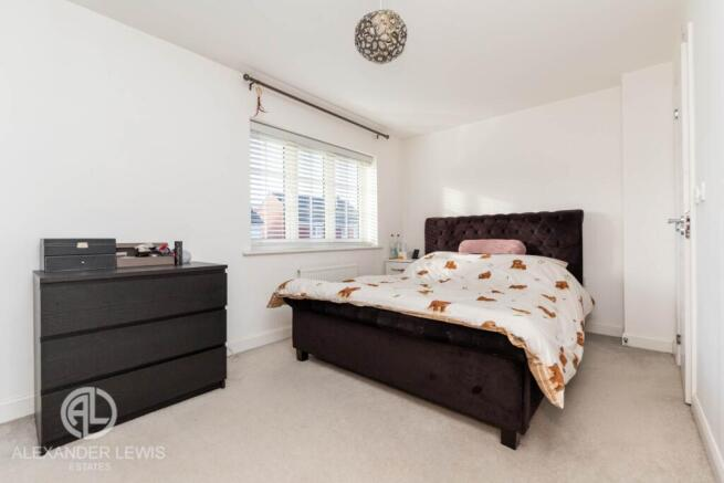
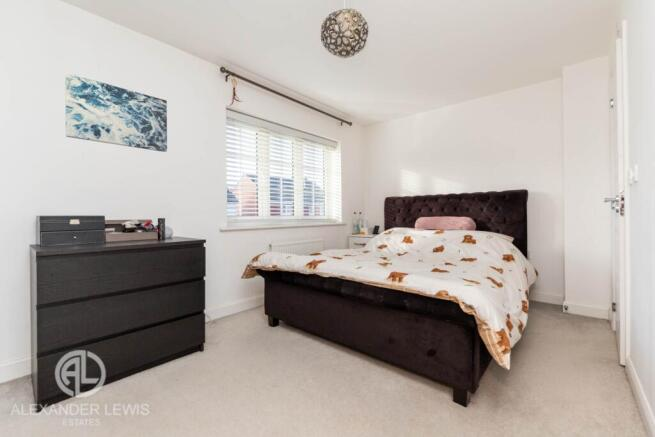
+ wall art [64,72,168,153]
